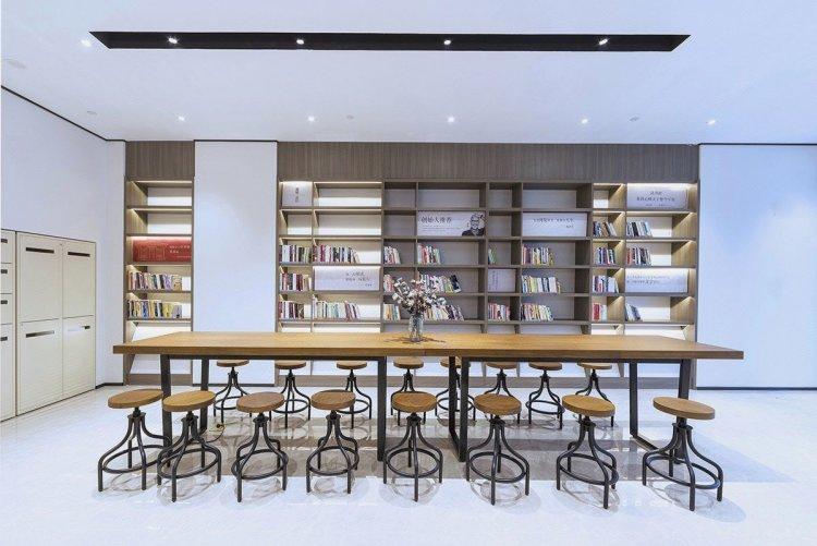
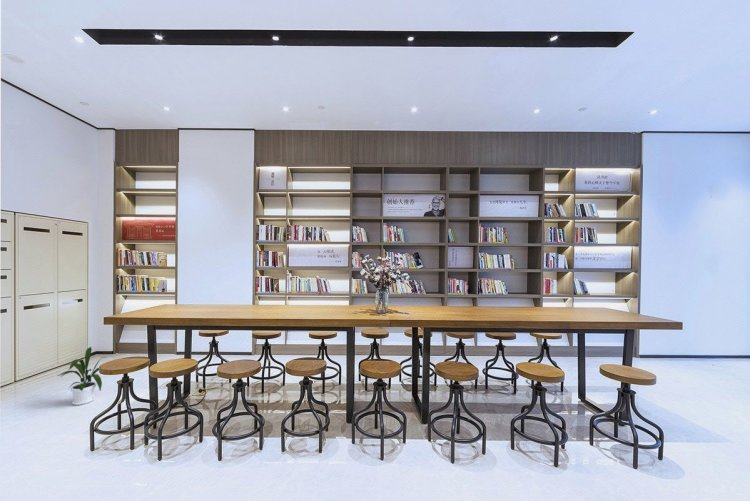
+ house plant [57,346,108,406]
